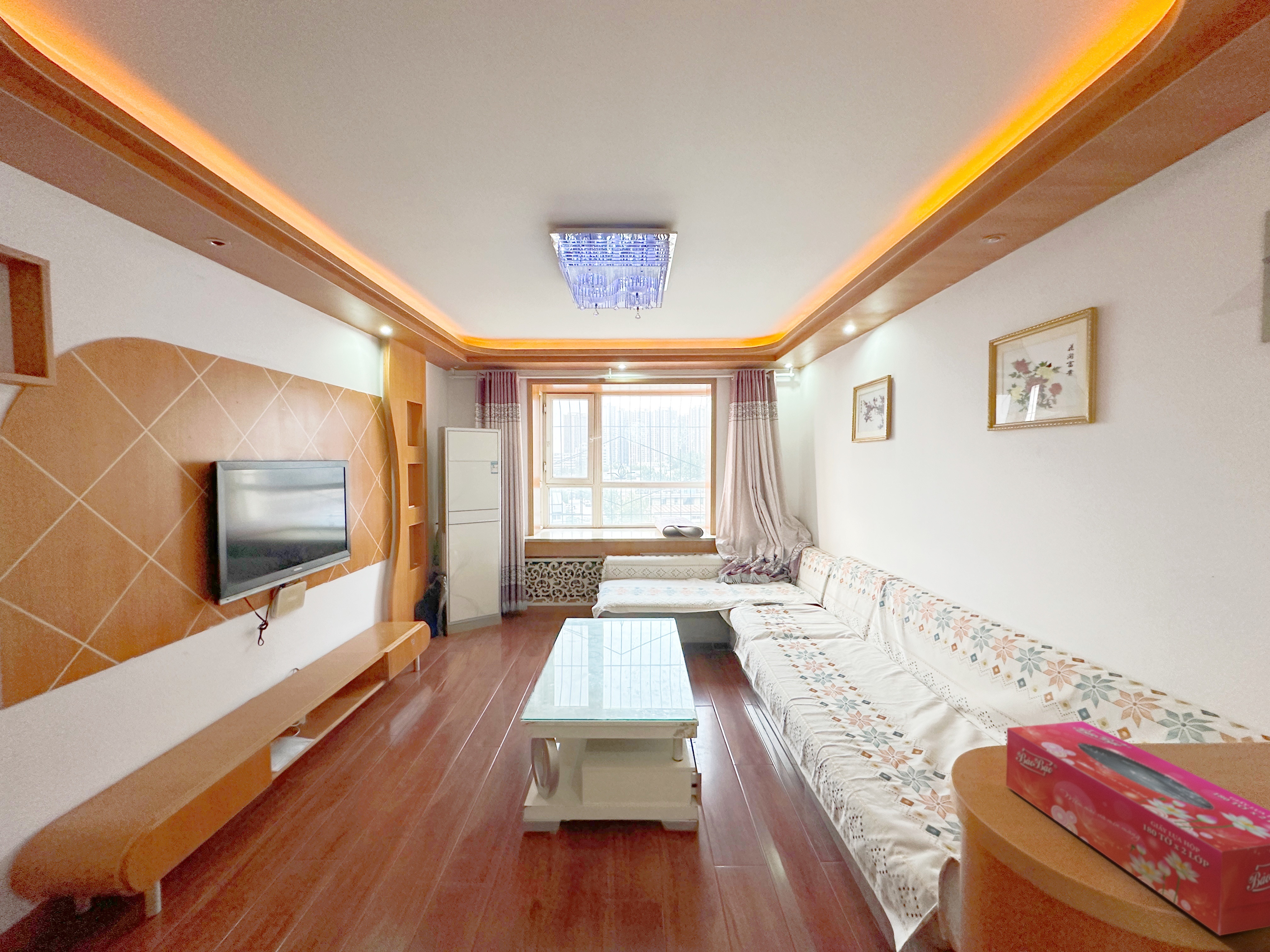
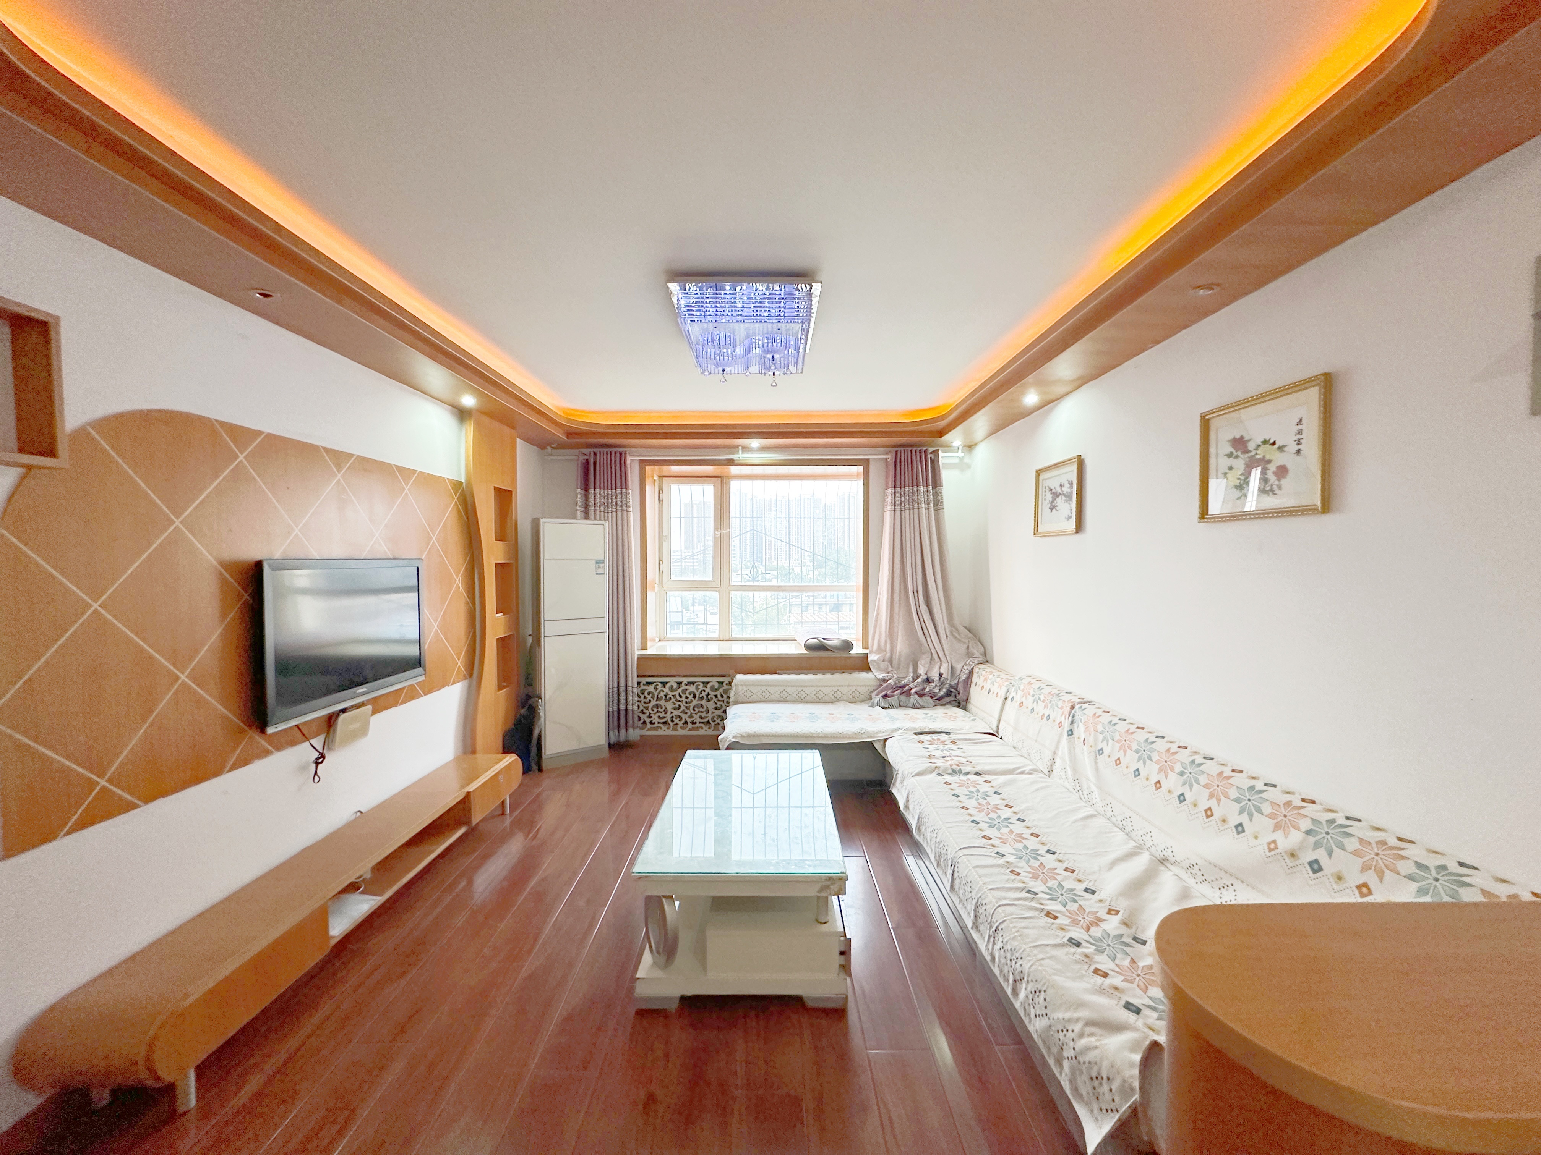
- tissue box [1006,721,1270,936]
